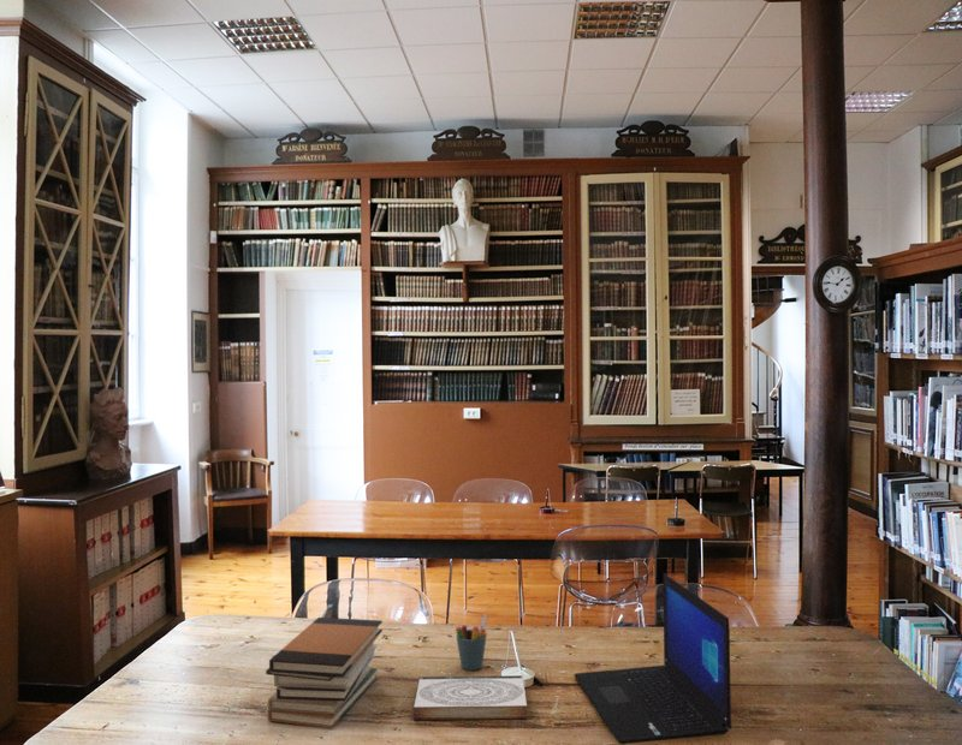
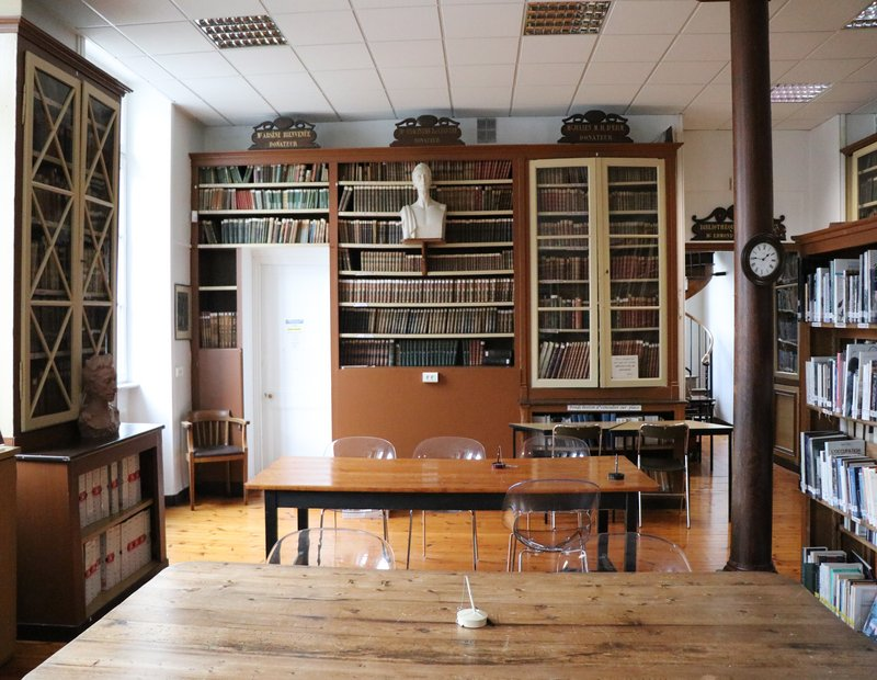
- book [412,674,528,721]
- pen holder [455,613,488,672]
- laptop [574,572,732,745]
- book stack [265,616,384,729]
